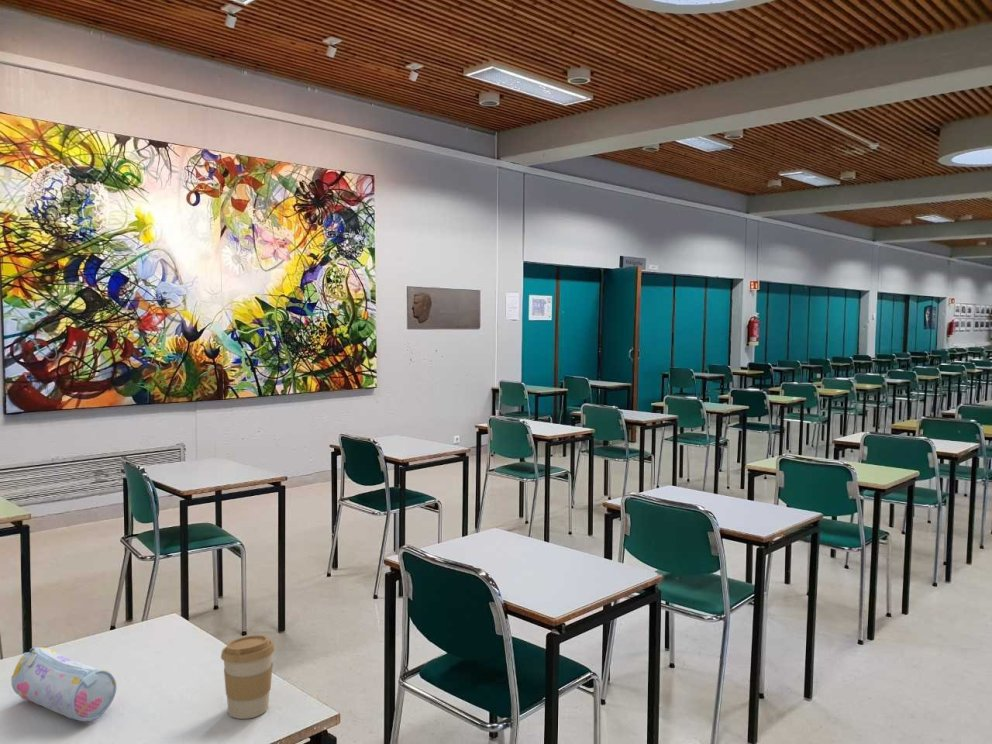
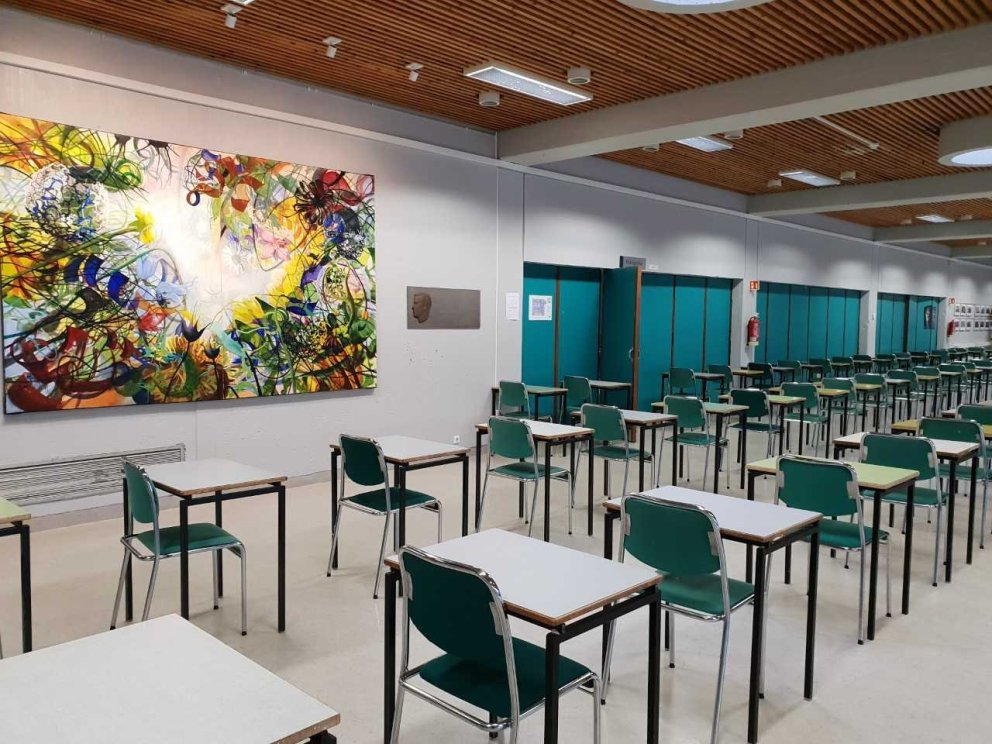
- pencil case [11,646,118,722]
- coffee cup [220,634,276,720]
